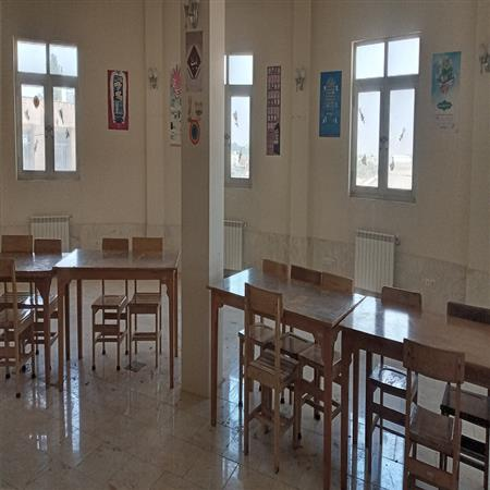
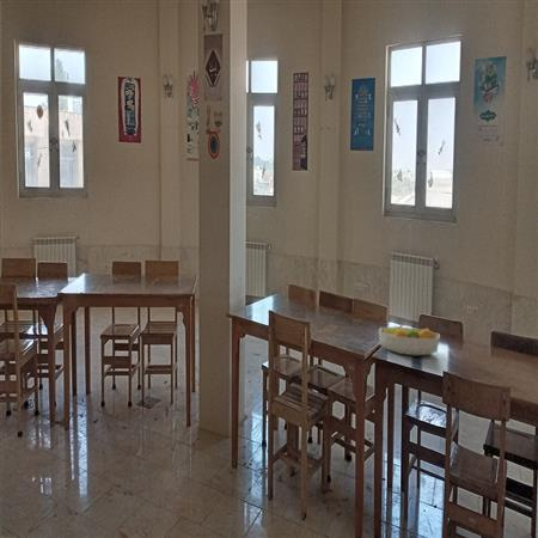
+ fruit bowl [378,325,441,356]
